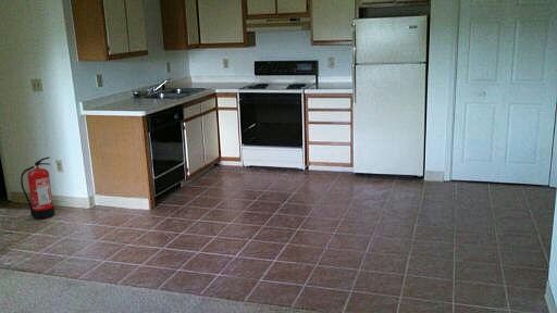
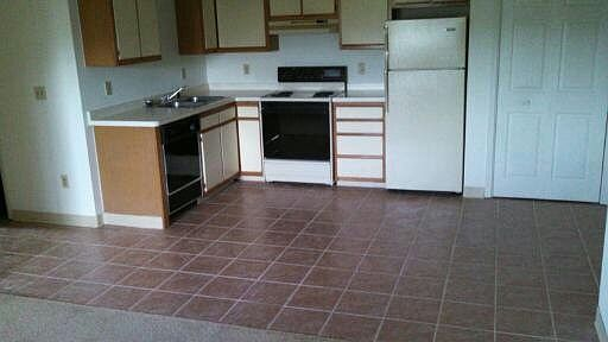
- fire extinguisher [20,156,55,221]
